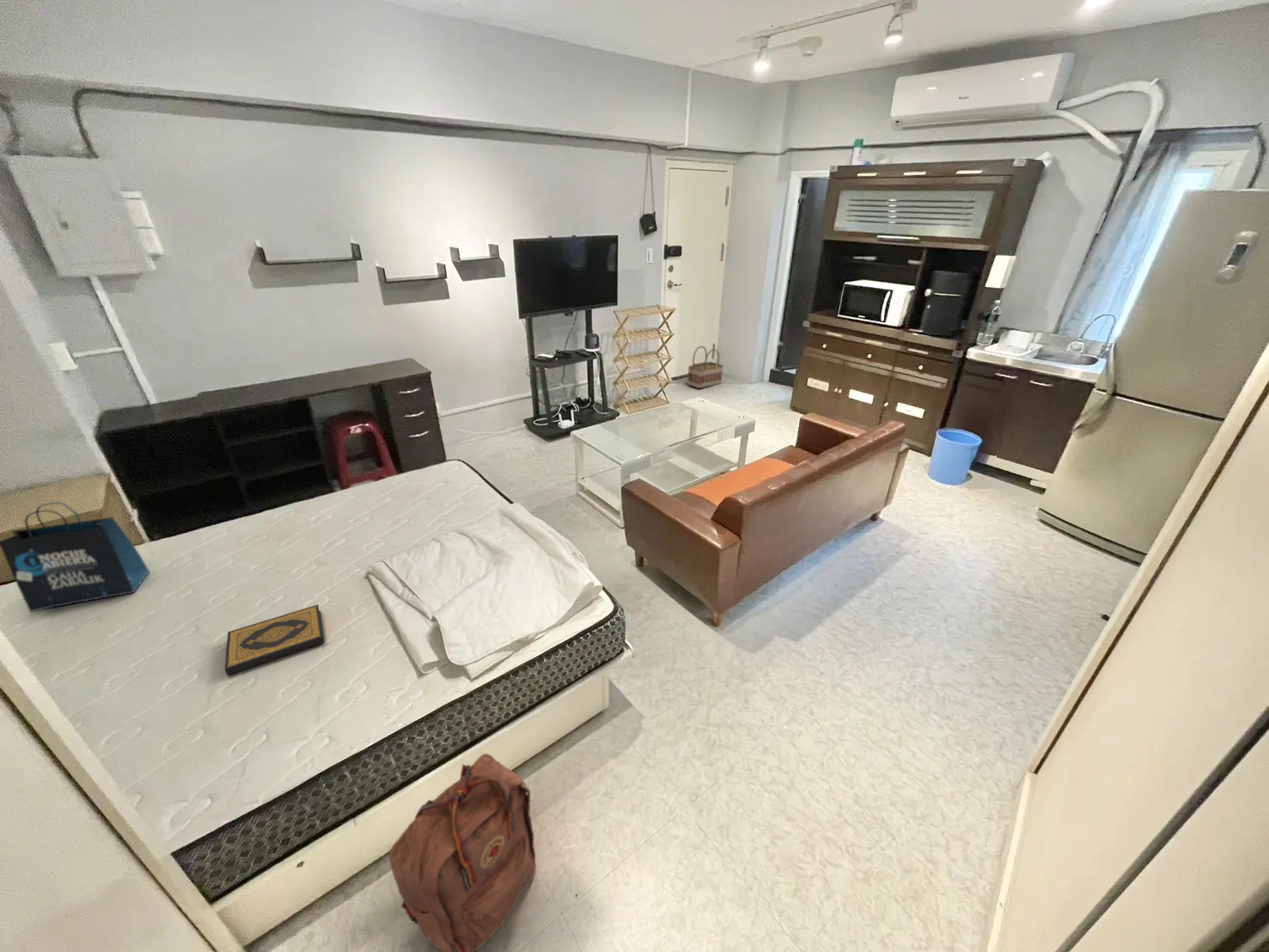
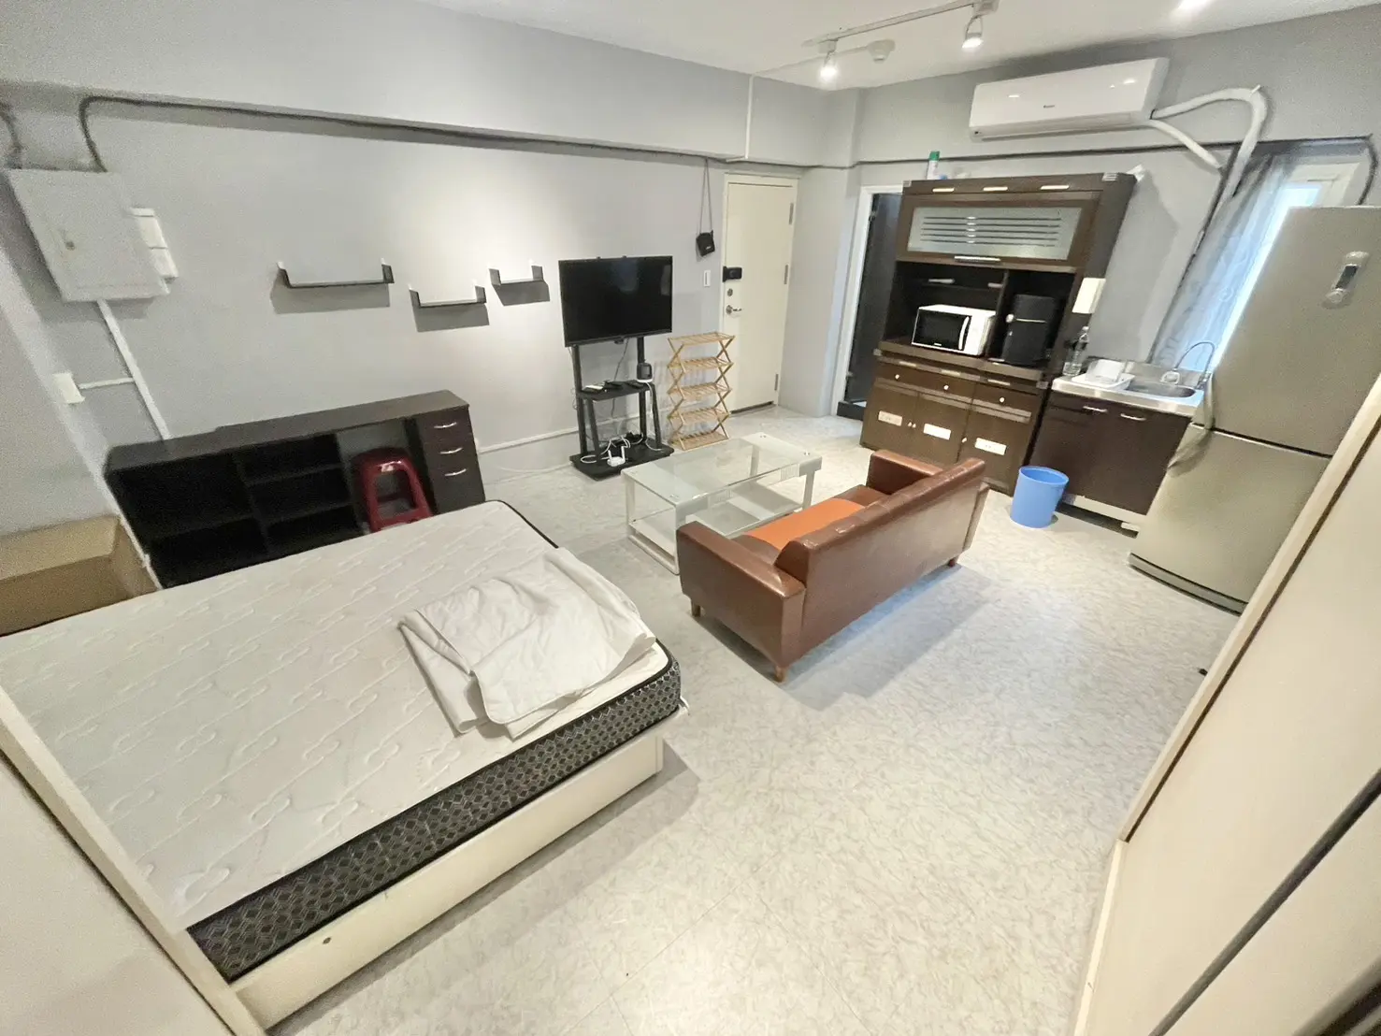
- hardback book [224,604,325,676]
- basket [686,345,724,389]
- tote bag [0,502,150,613]
- backpack [388,753,537,952]
